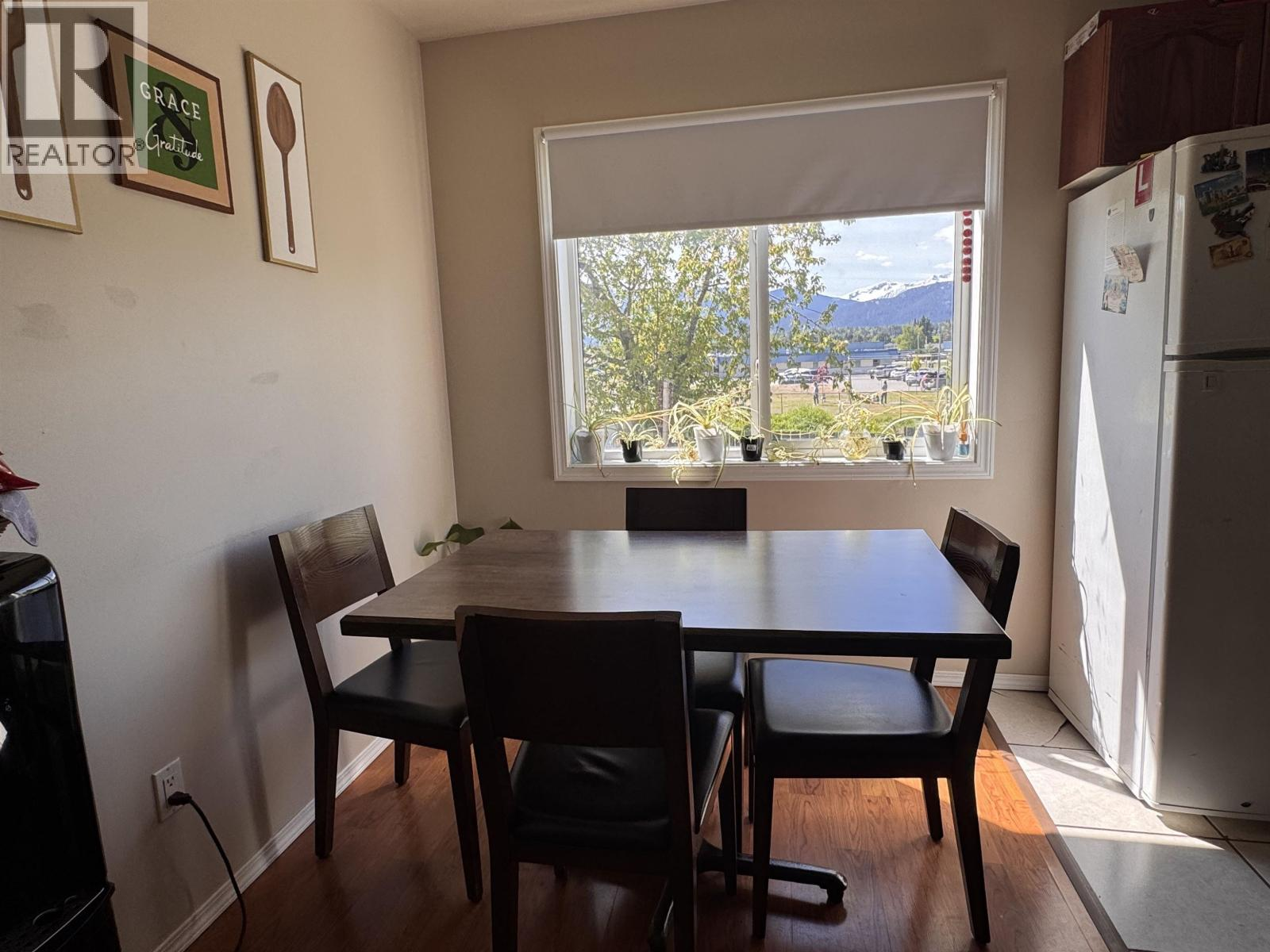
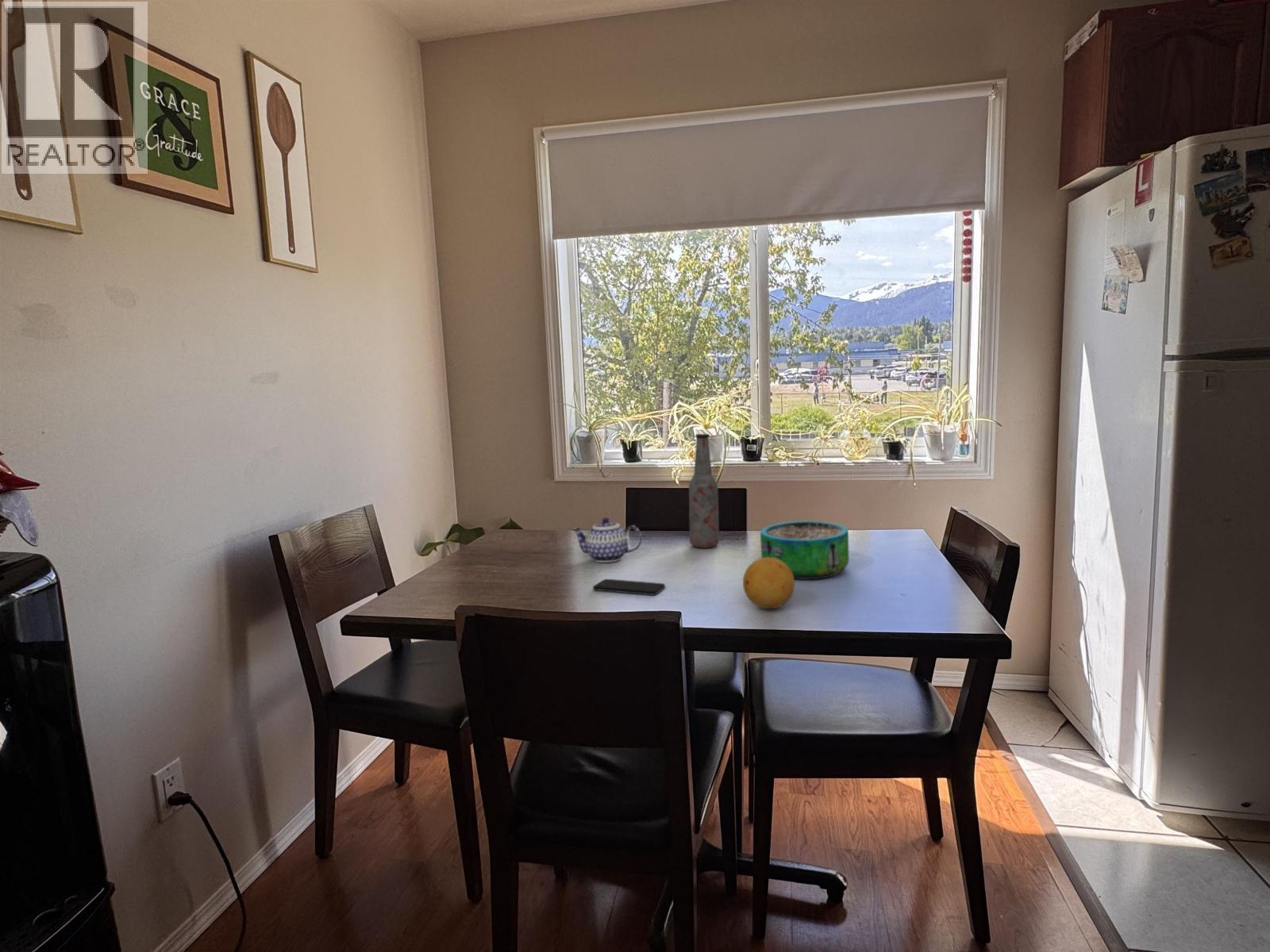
+ fruit [742,558,795,609]
+ bottle [688,433,720,548]
+ teapot [571,517,643,563]
+ decorative bowl [760,520,850,580]
+ smartphone [592,578,666,596]
